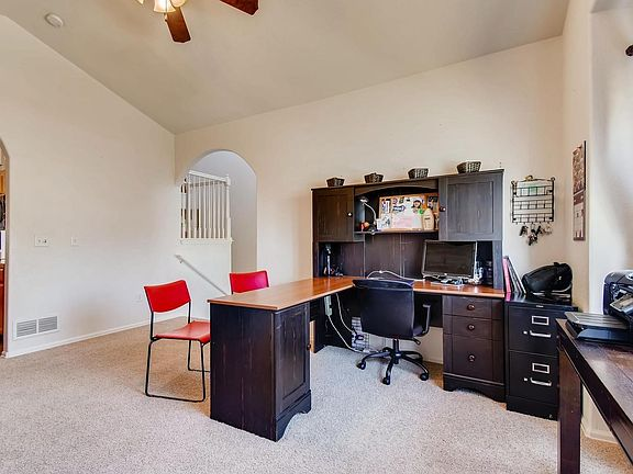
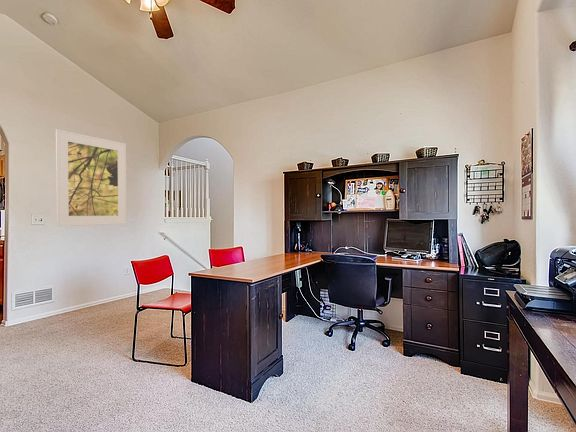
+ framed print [55,128,128,227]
